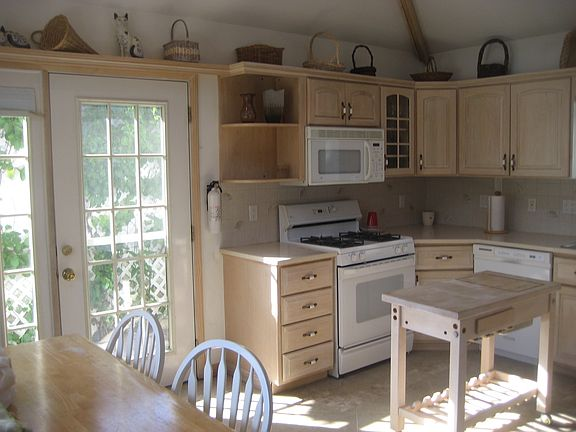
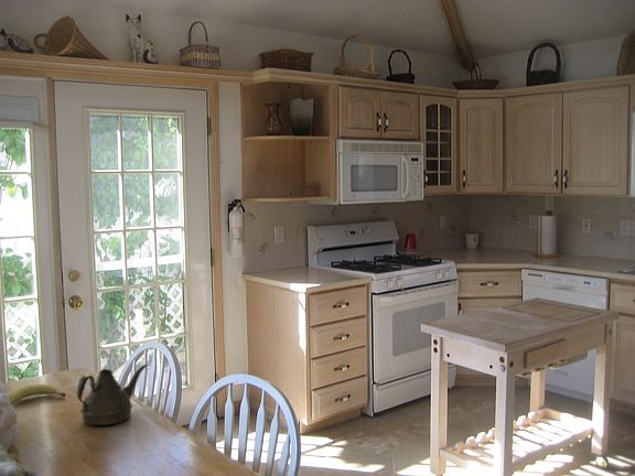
+ fruit [10,383,66,404]
+ teapot [76,363,148,426]
